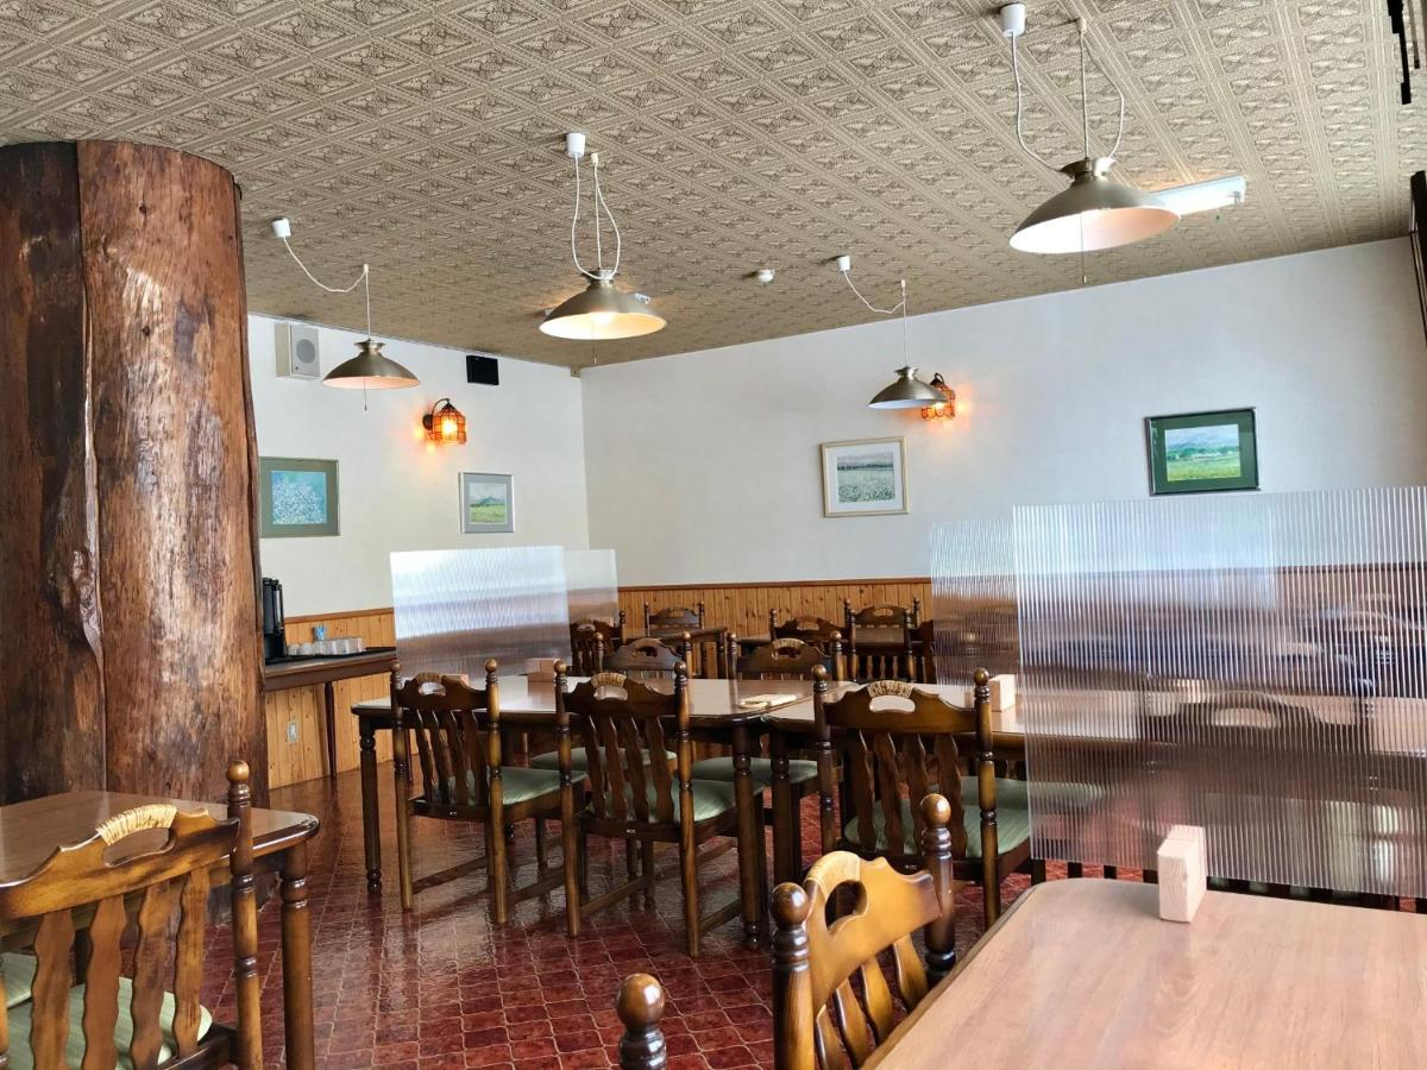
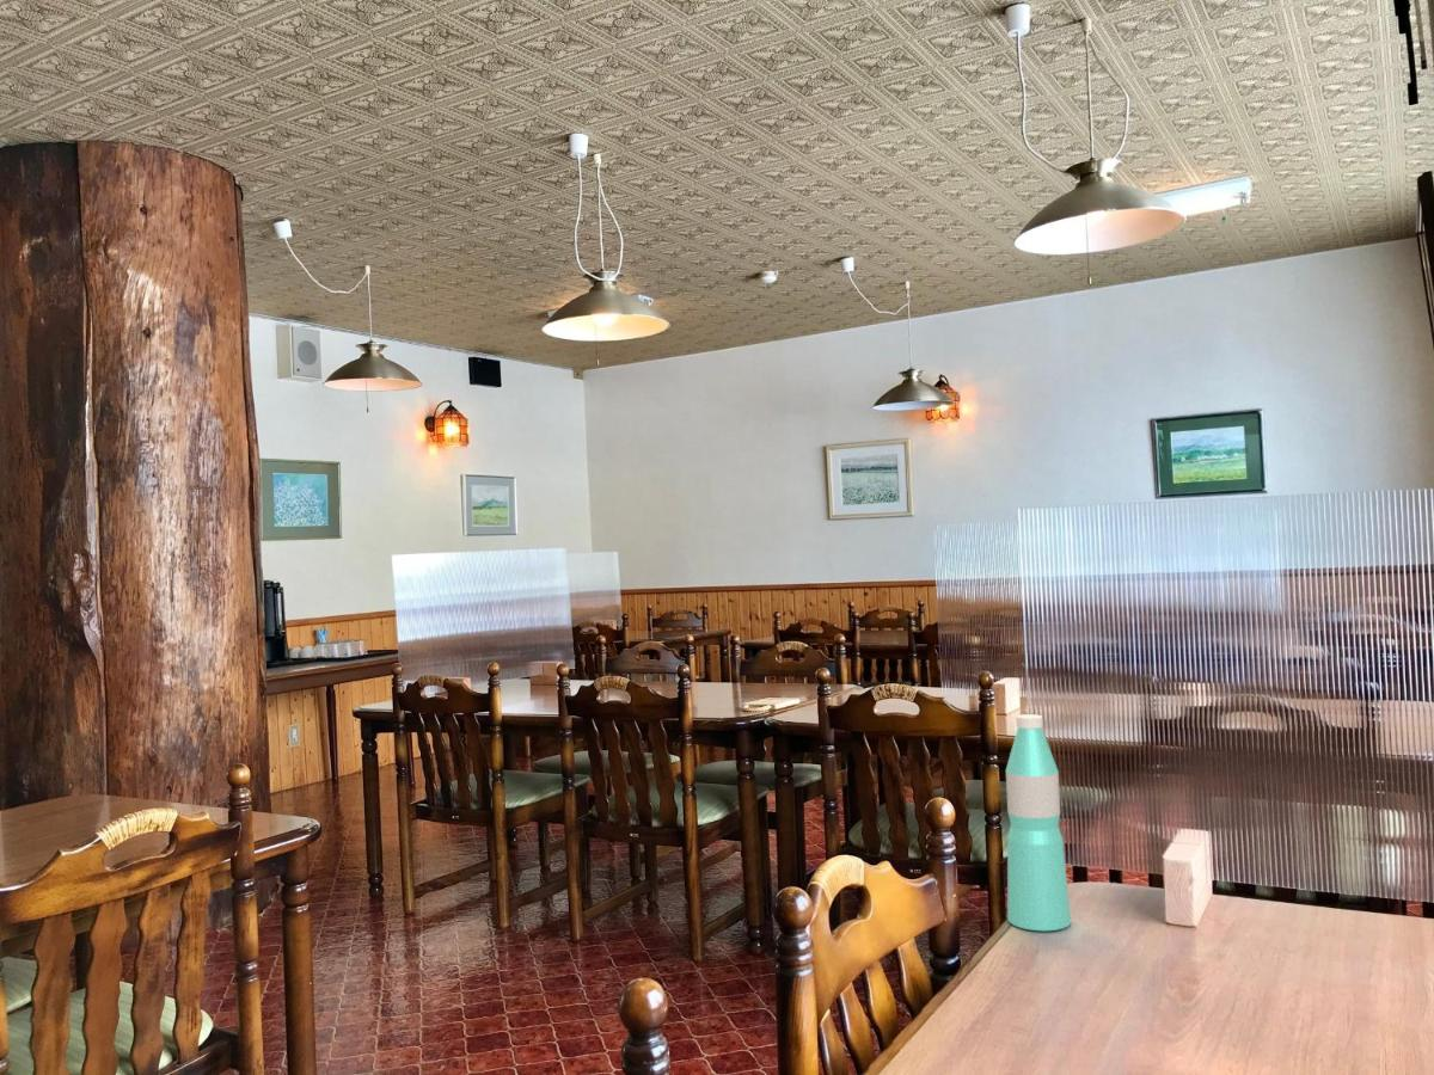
+ water bottle [1005,713,1072,932]
